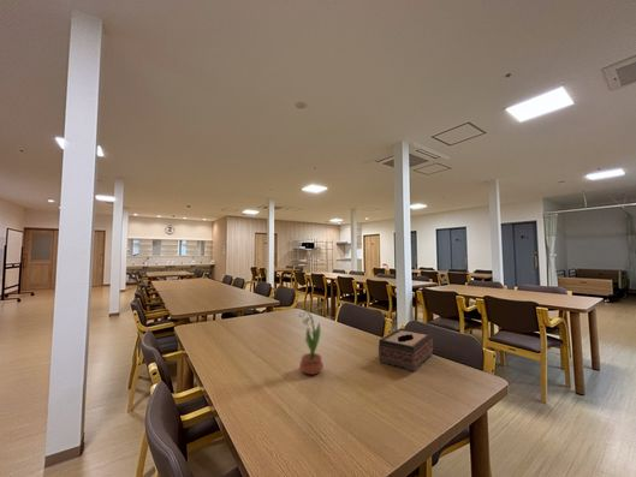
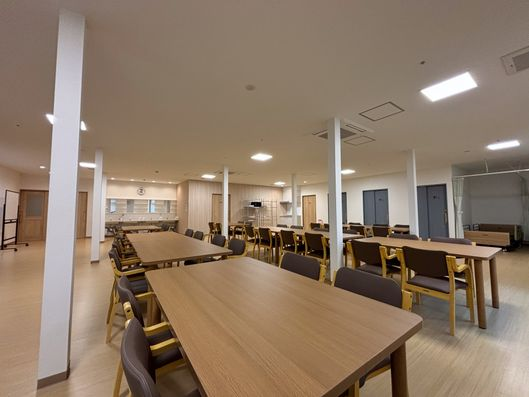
- tissue box [378,327,434,372]
- potted flower [298,309,325,376]
